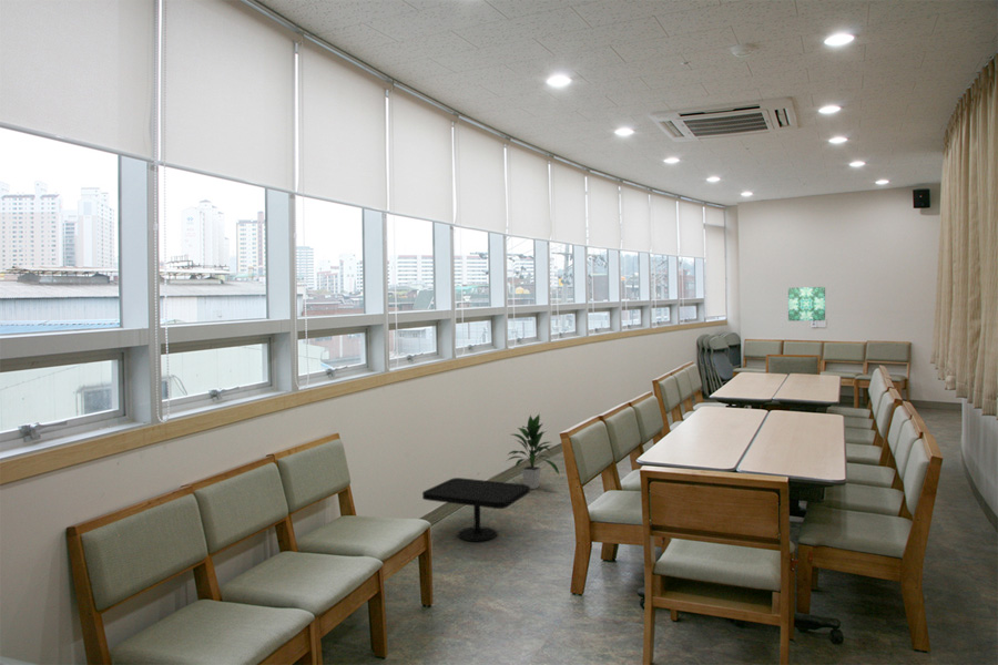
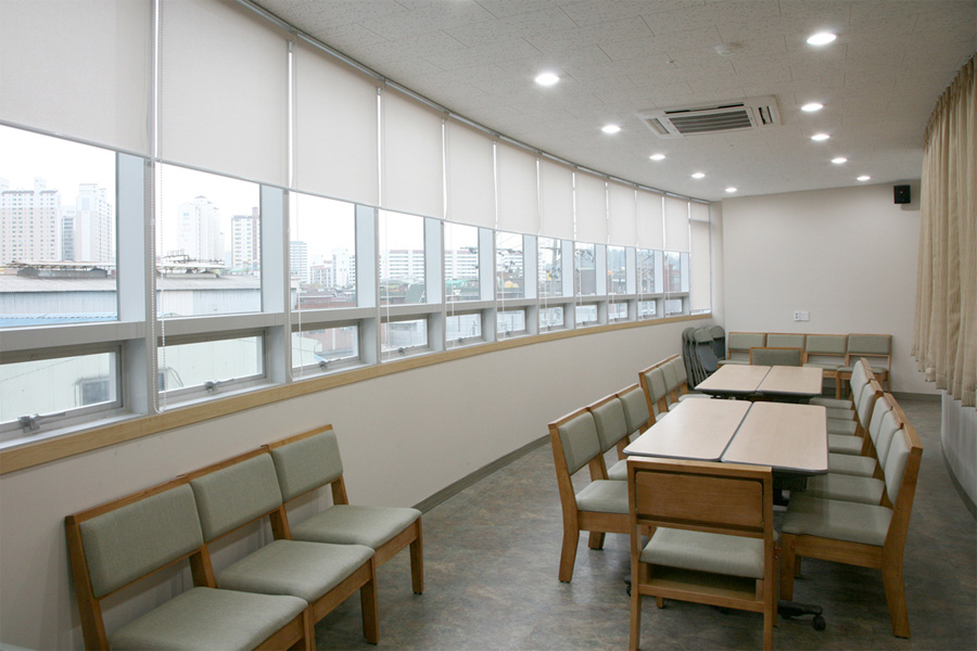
- indoor plant [505,413,561,490]
- side table [421,477,531,542]
- wall art [787,286,826,321]
